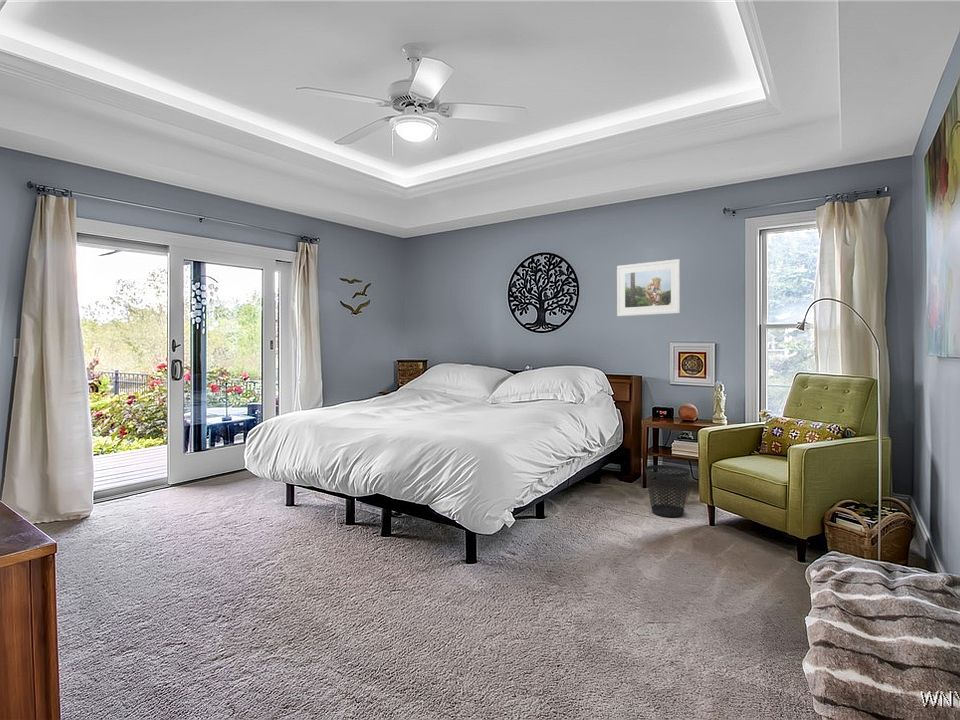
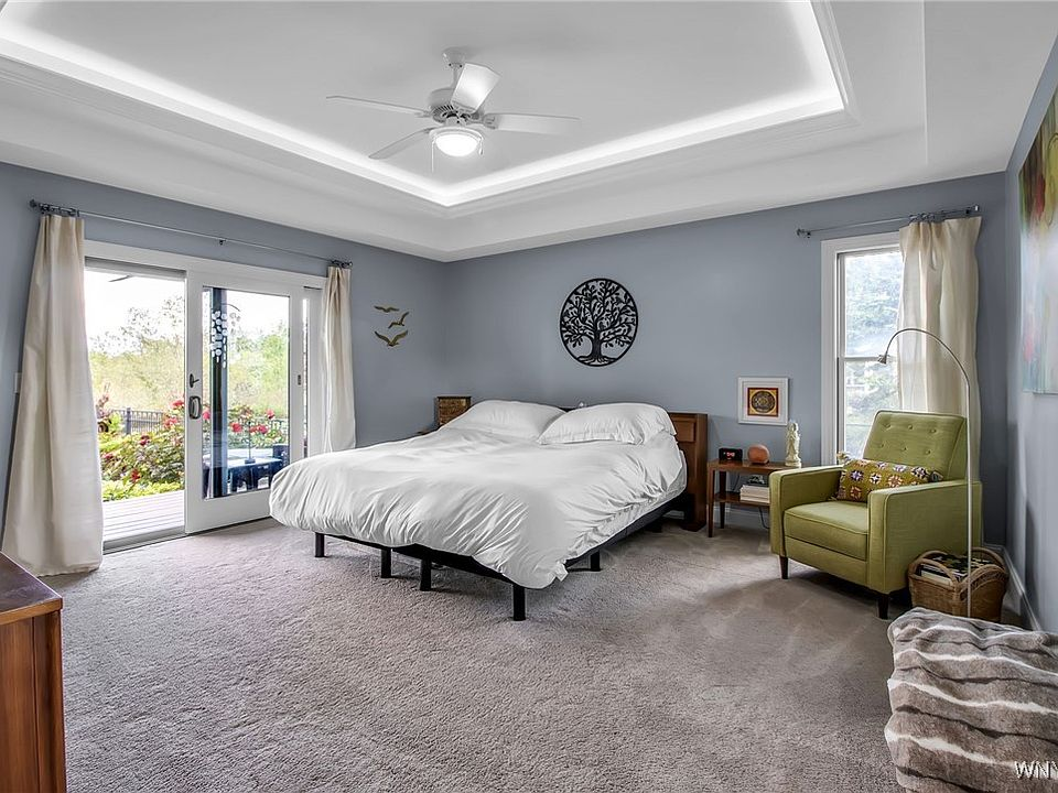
- wastebasket [644,464,691,518]
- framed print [616,258,681,317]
